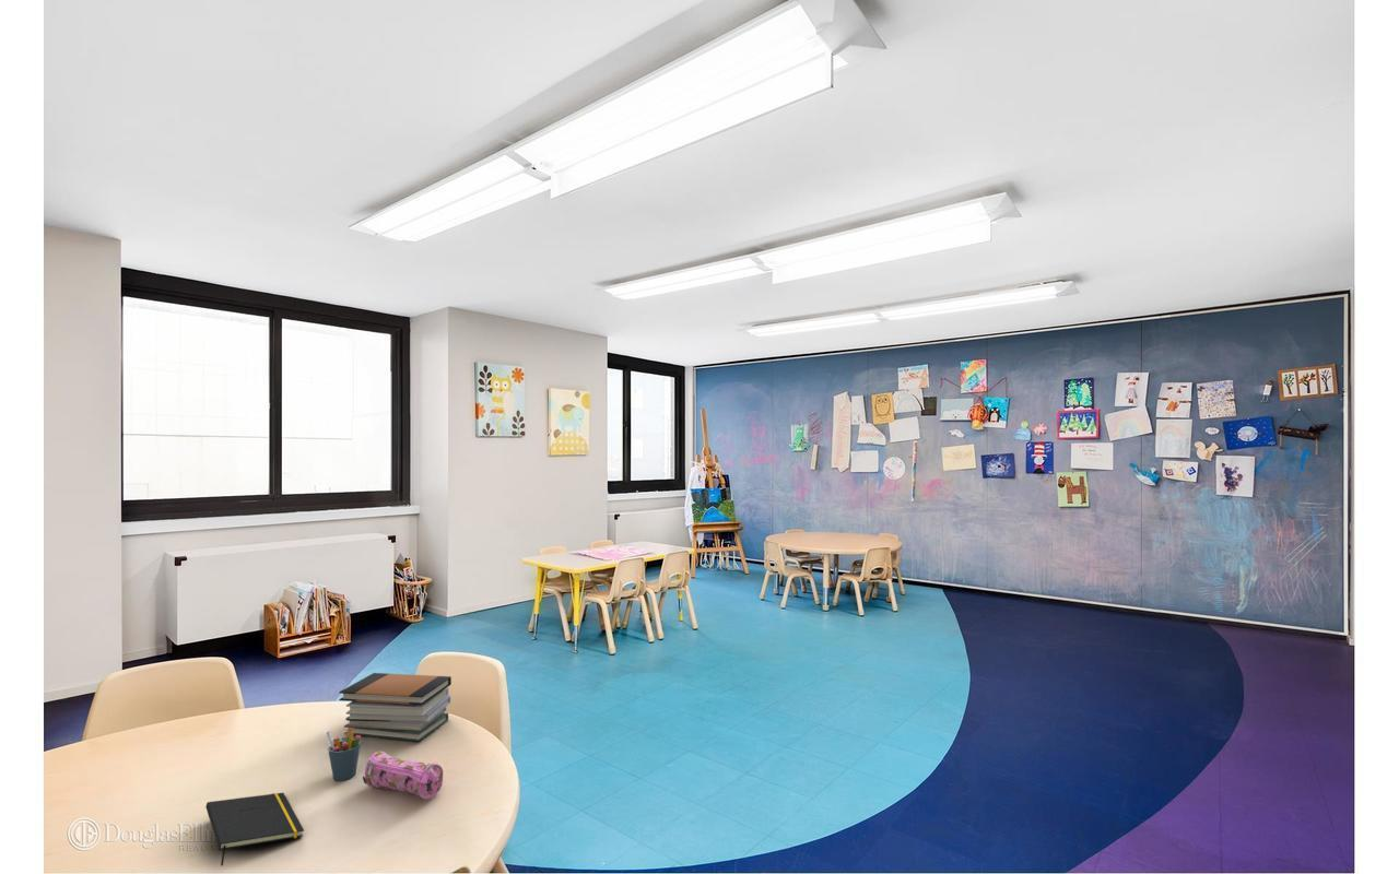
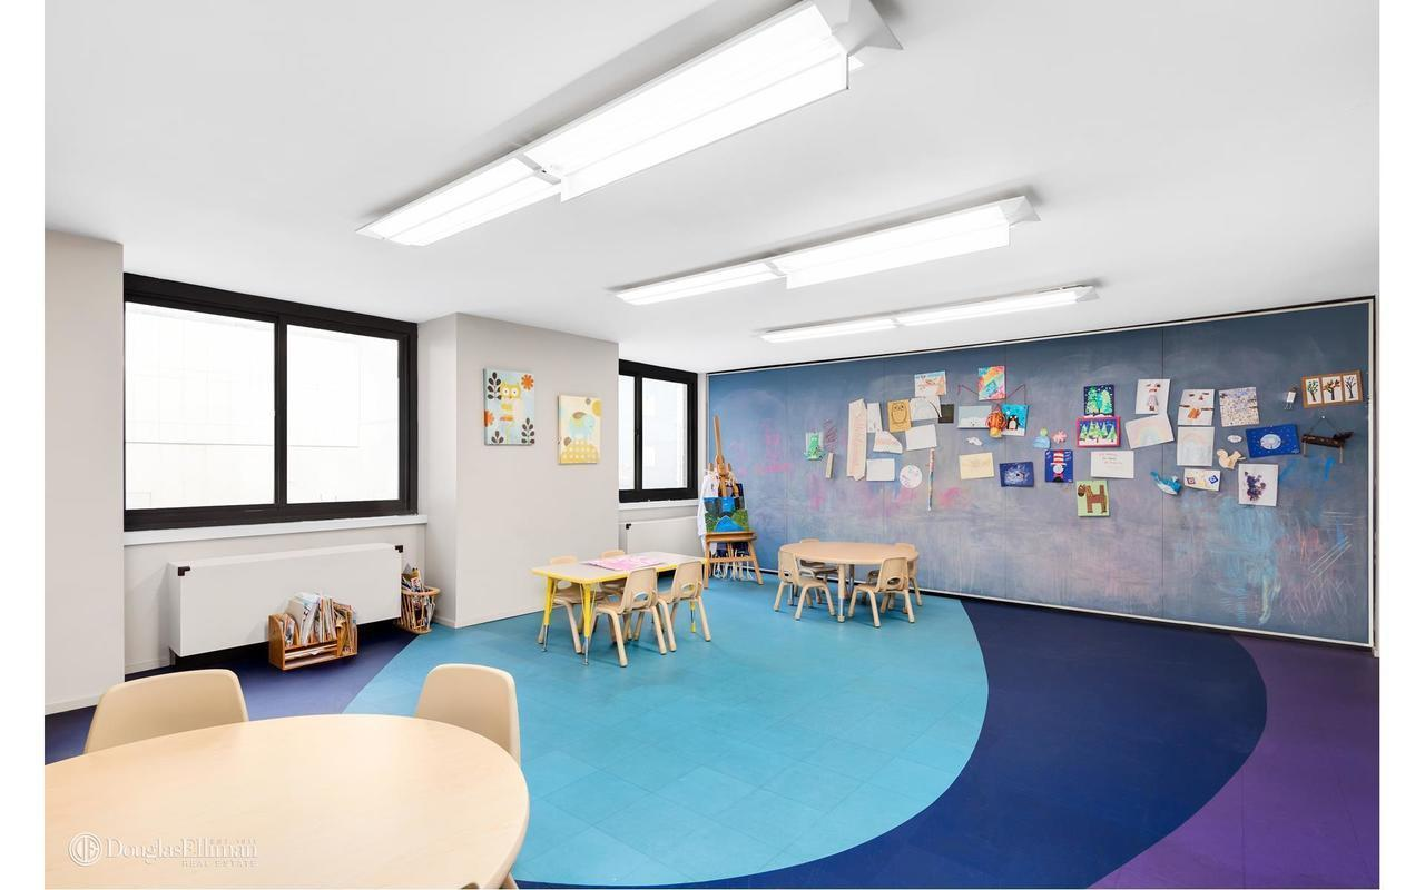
- book stack [338,672,452,742]
- pencil case [362,751,444,801]
- notepad [204,792,305,867]
- pen holder [326,728,362,781]
